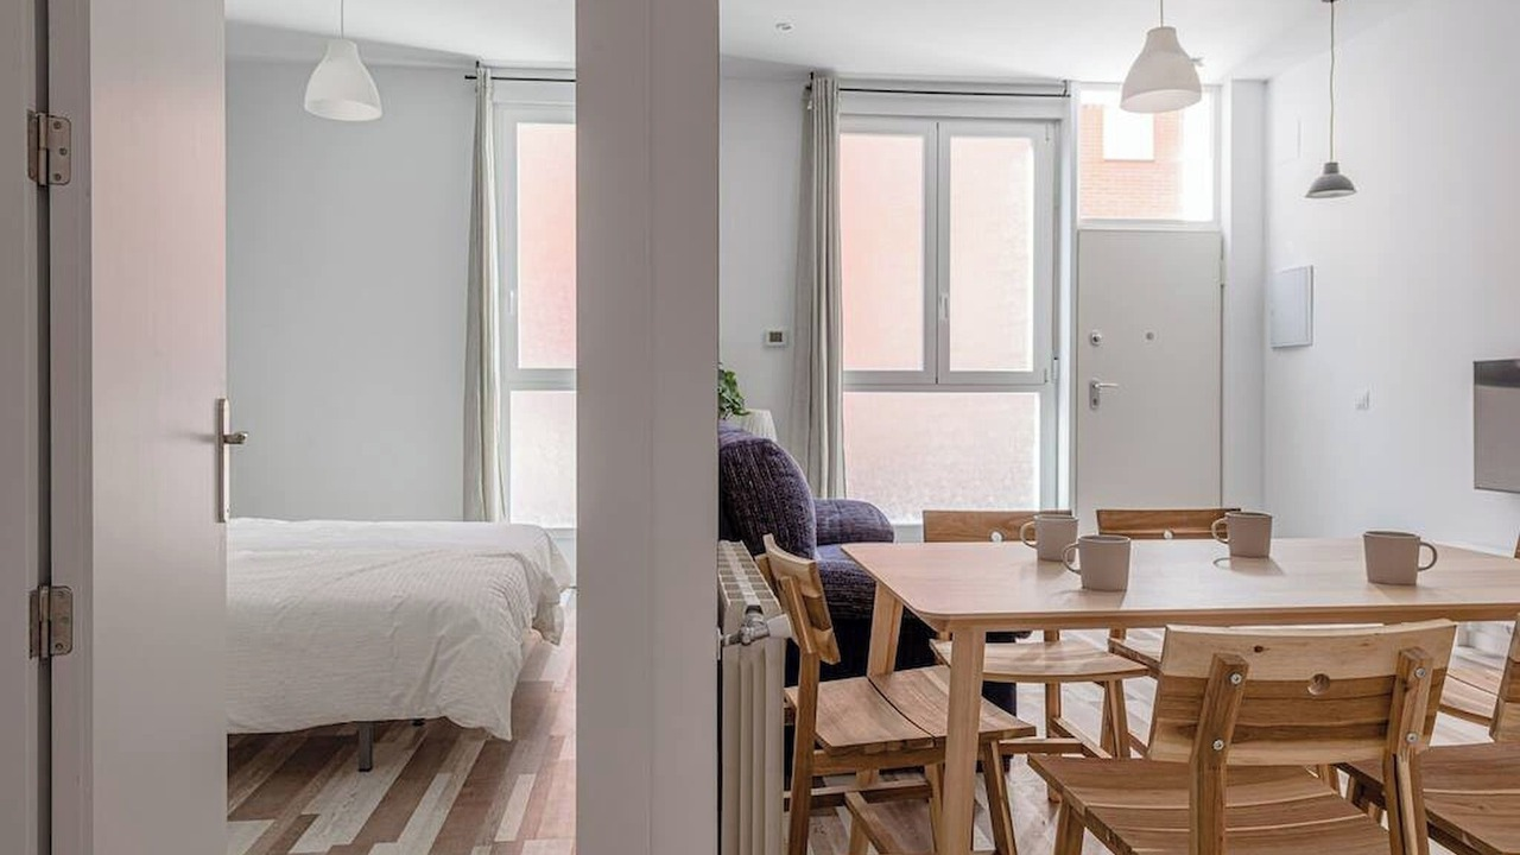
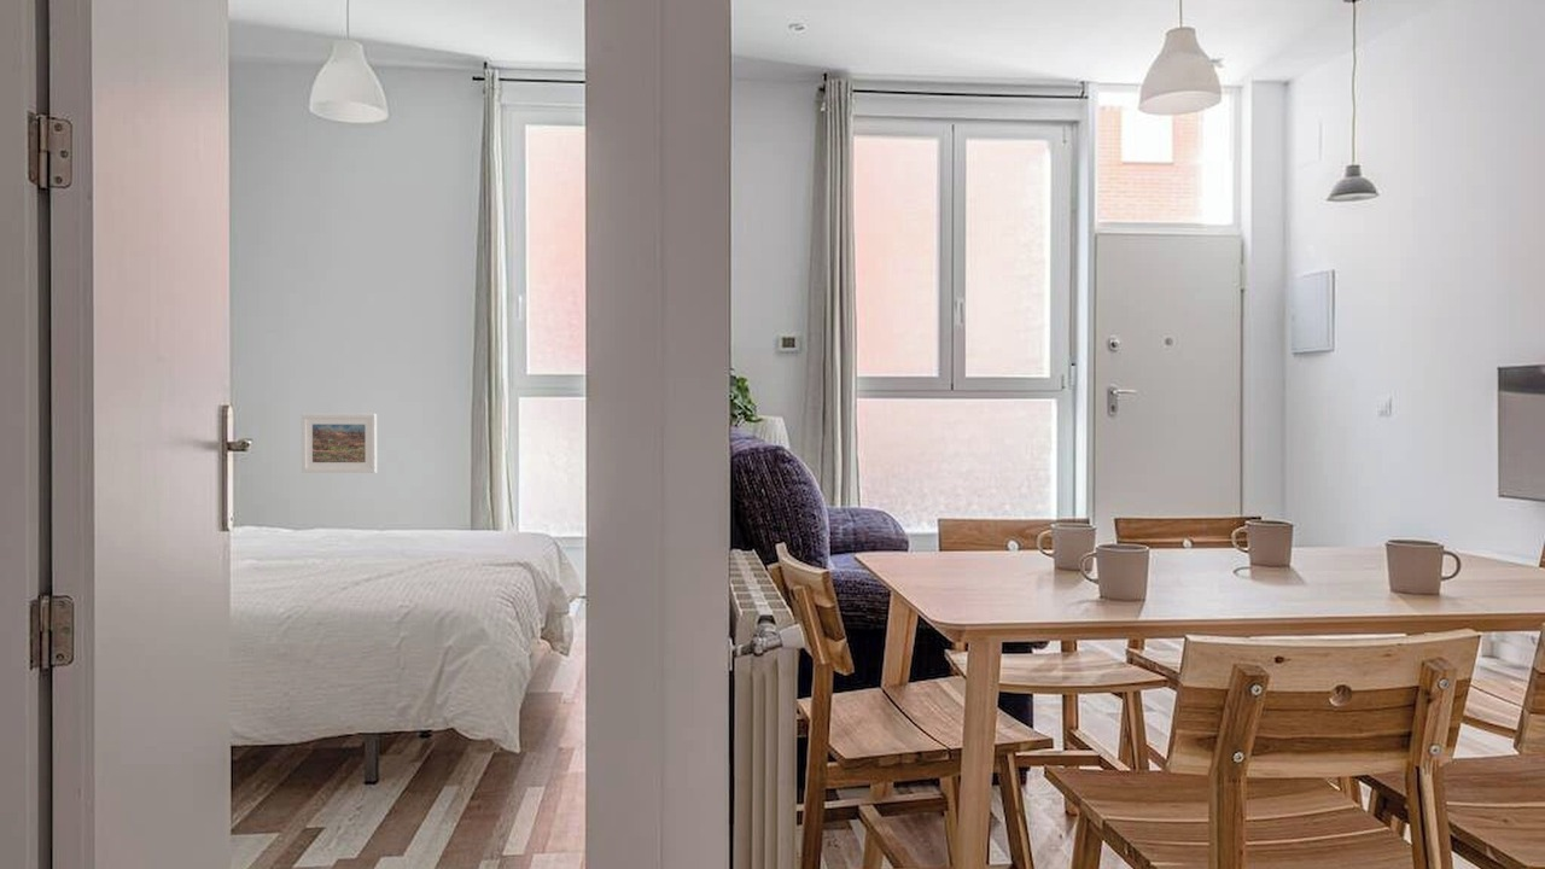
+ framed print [301,413,378,474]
